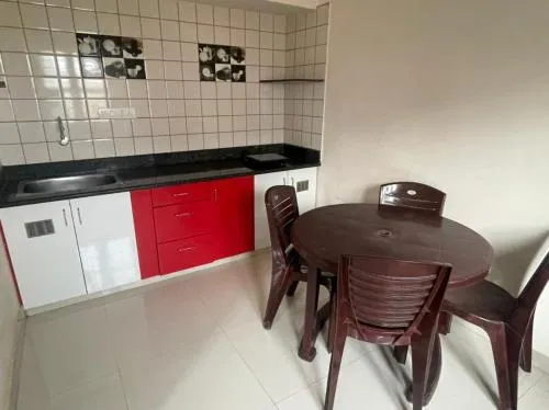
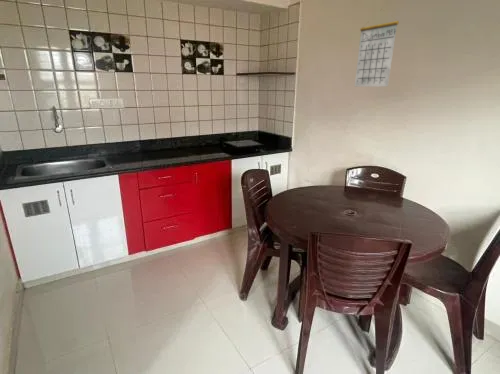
+ calendar [354,8,400,87]
